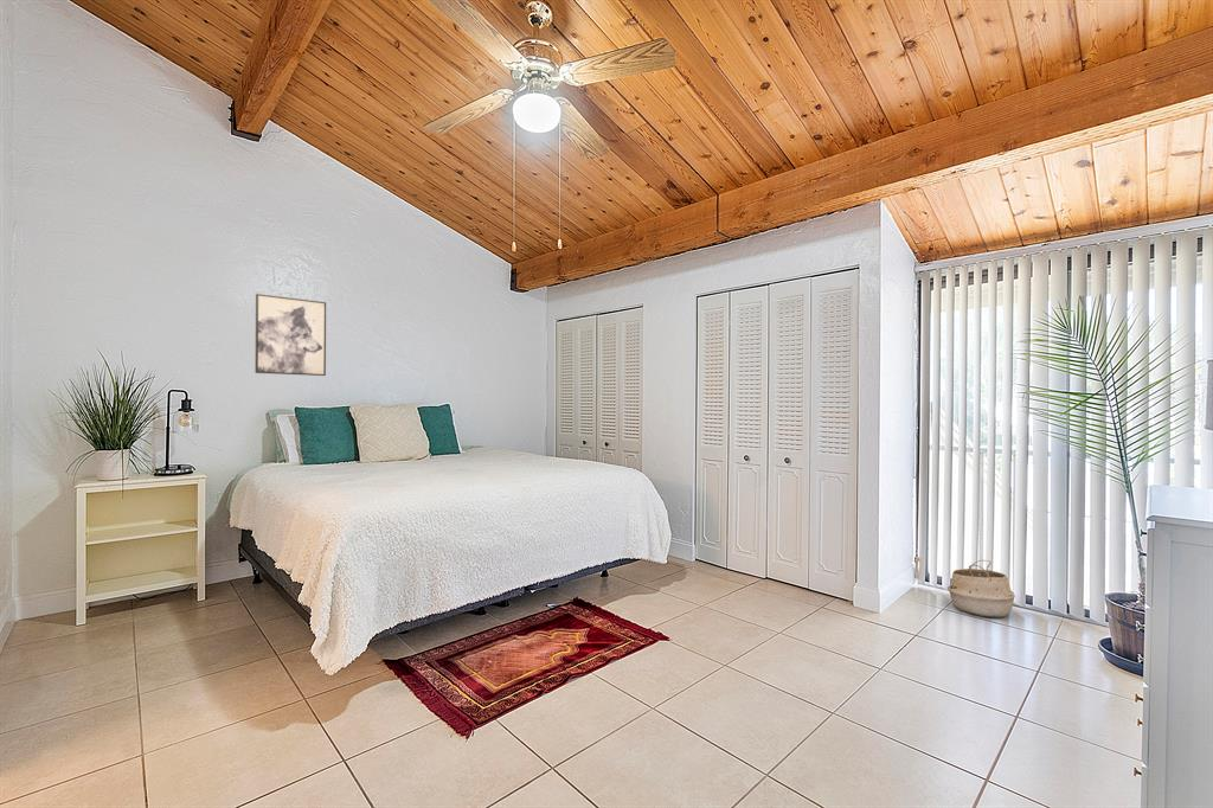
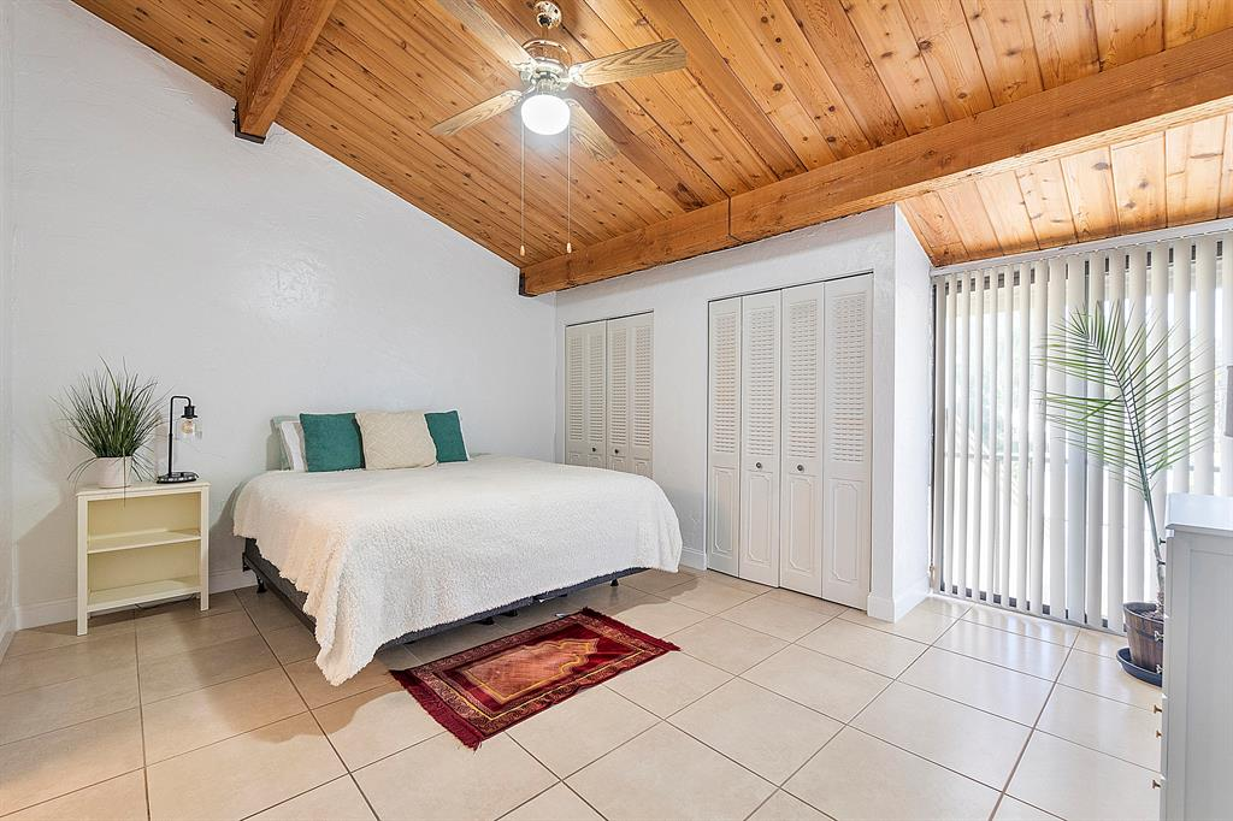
- woven basket [946,559,1016,618]
- wall art [255,293,327,377]
